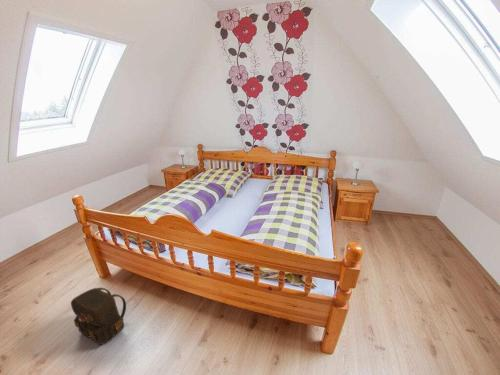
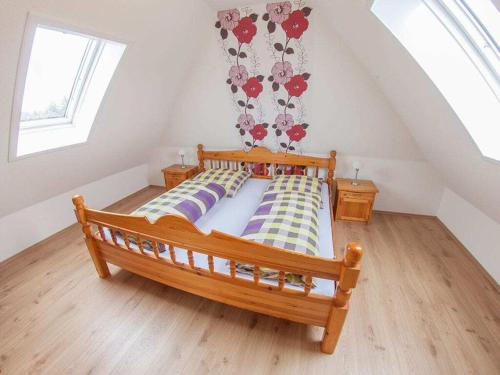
- backpack [70,287,127,346]
